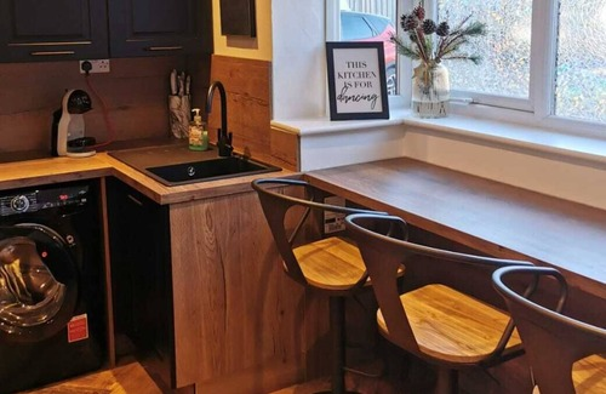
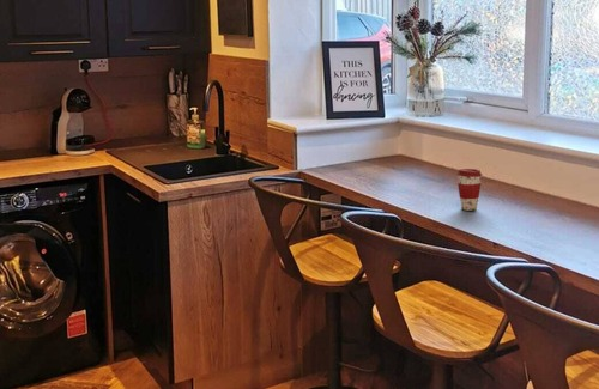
+ coffee cup [455,168,483,212]
